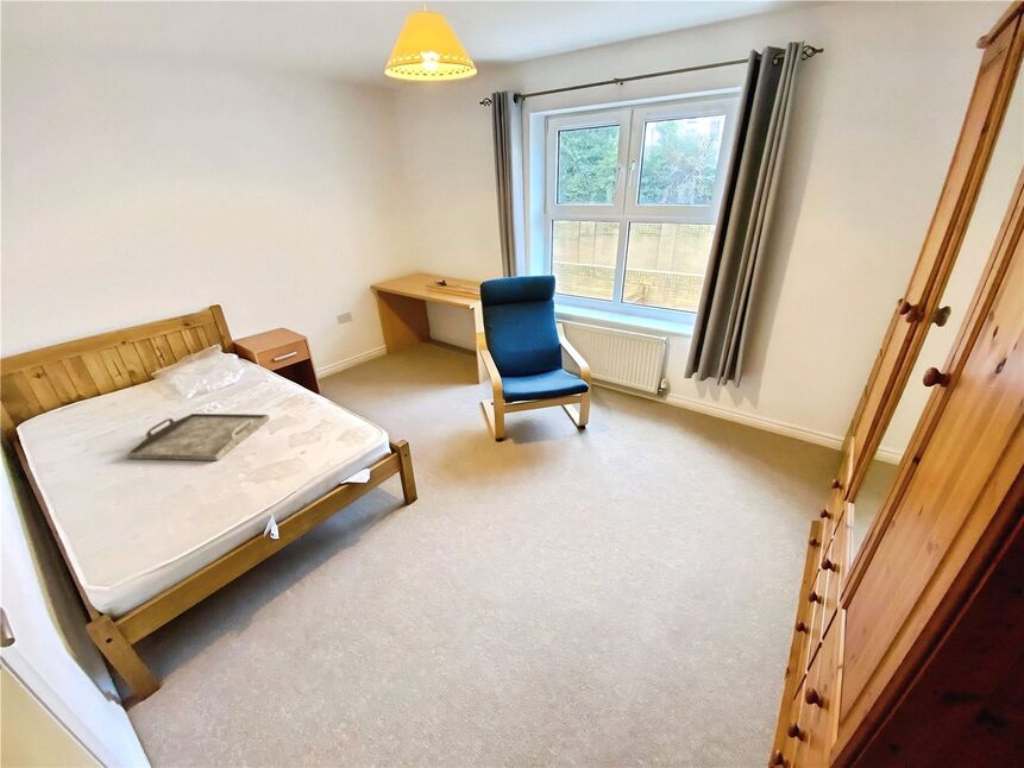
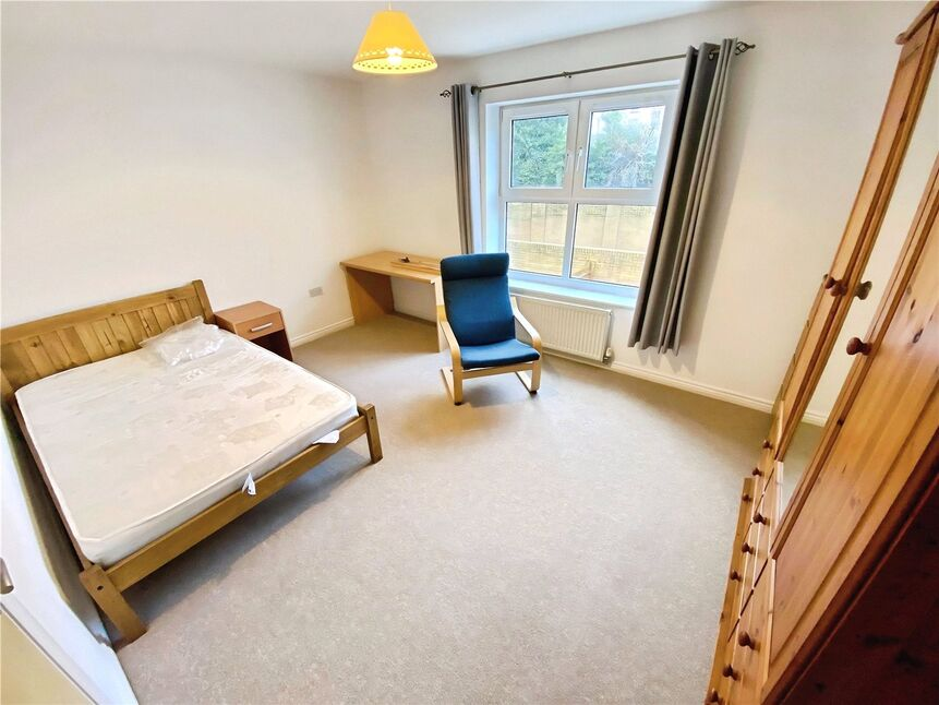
- serving tray [125,413,271,461]
